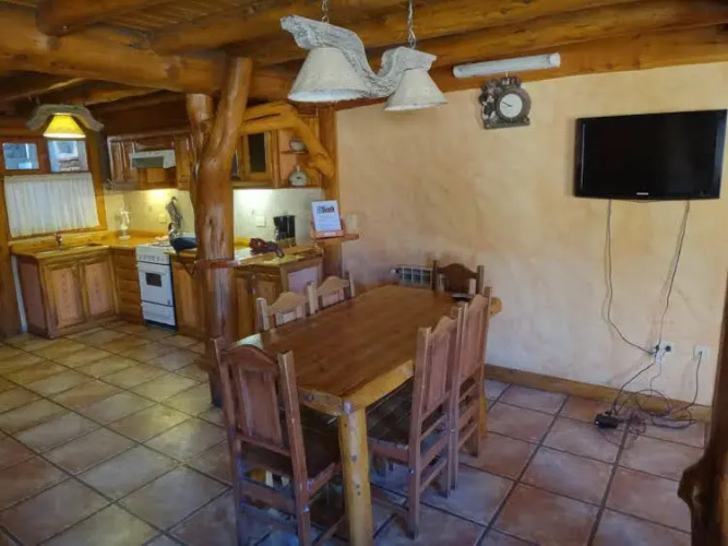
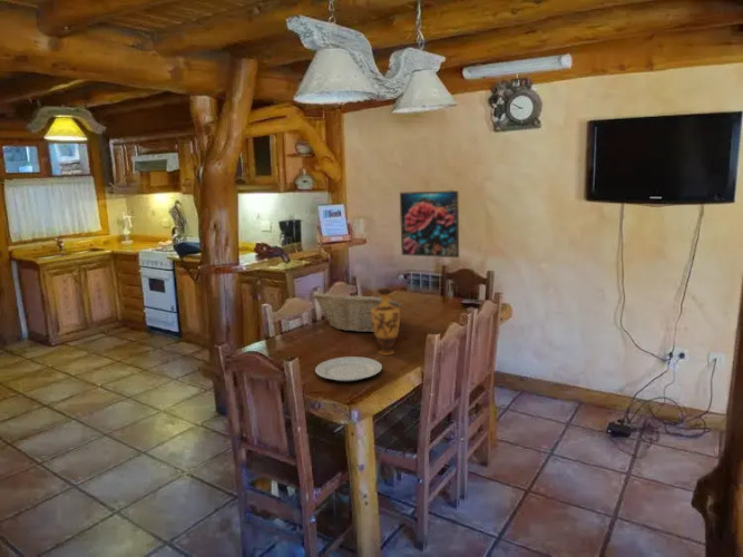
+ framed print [399,189,460,258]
+ chinaware [314,355,383,382]
+ fruit basket [312,290,403,333]
+ vase [371,287,401,356]
